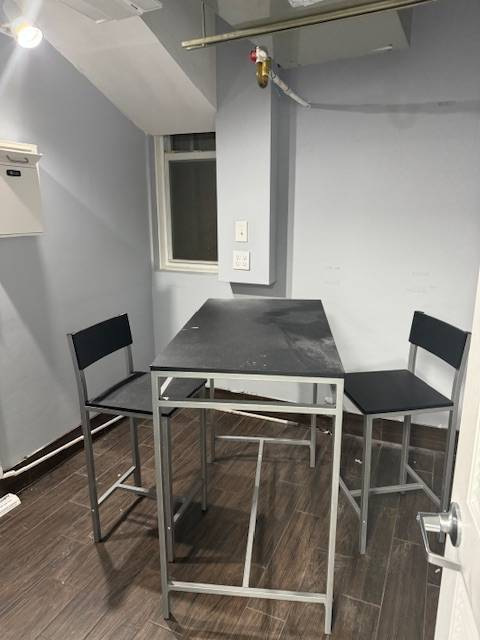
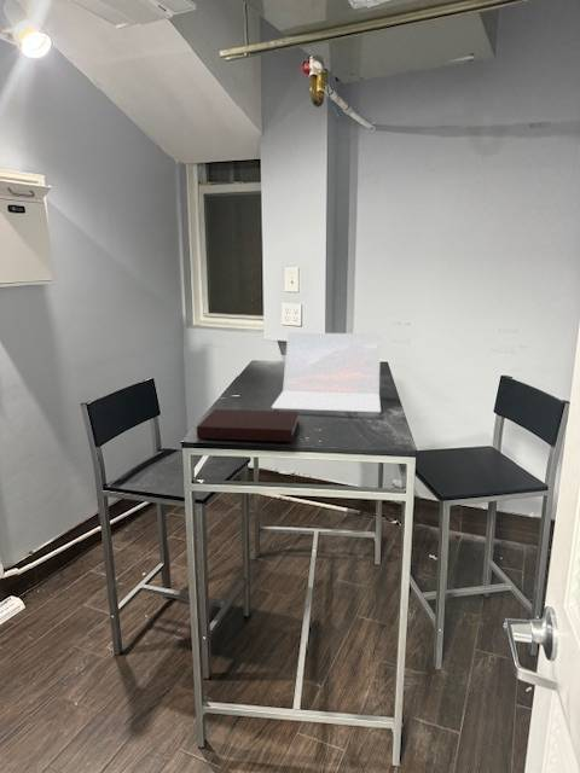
+ laptop [271,331,382,413]
+ notebook [196,408,301,443]
